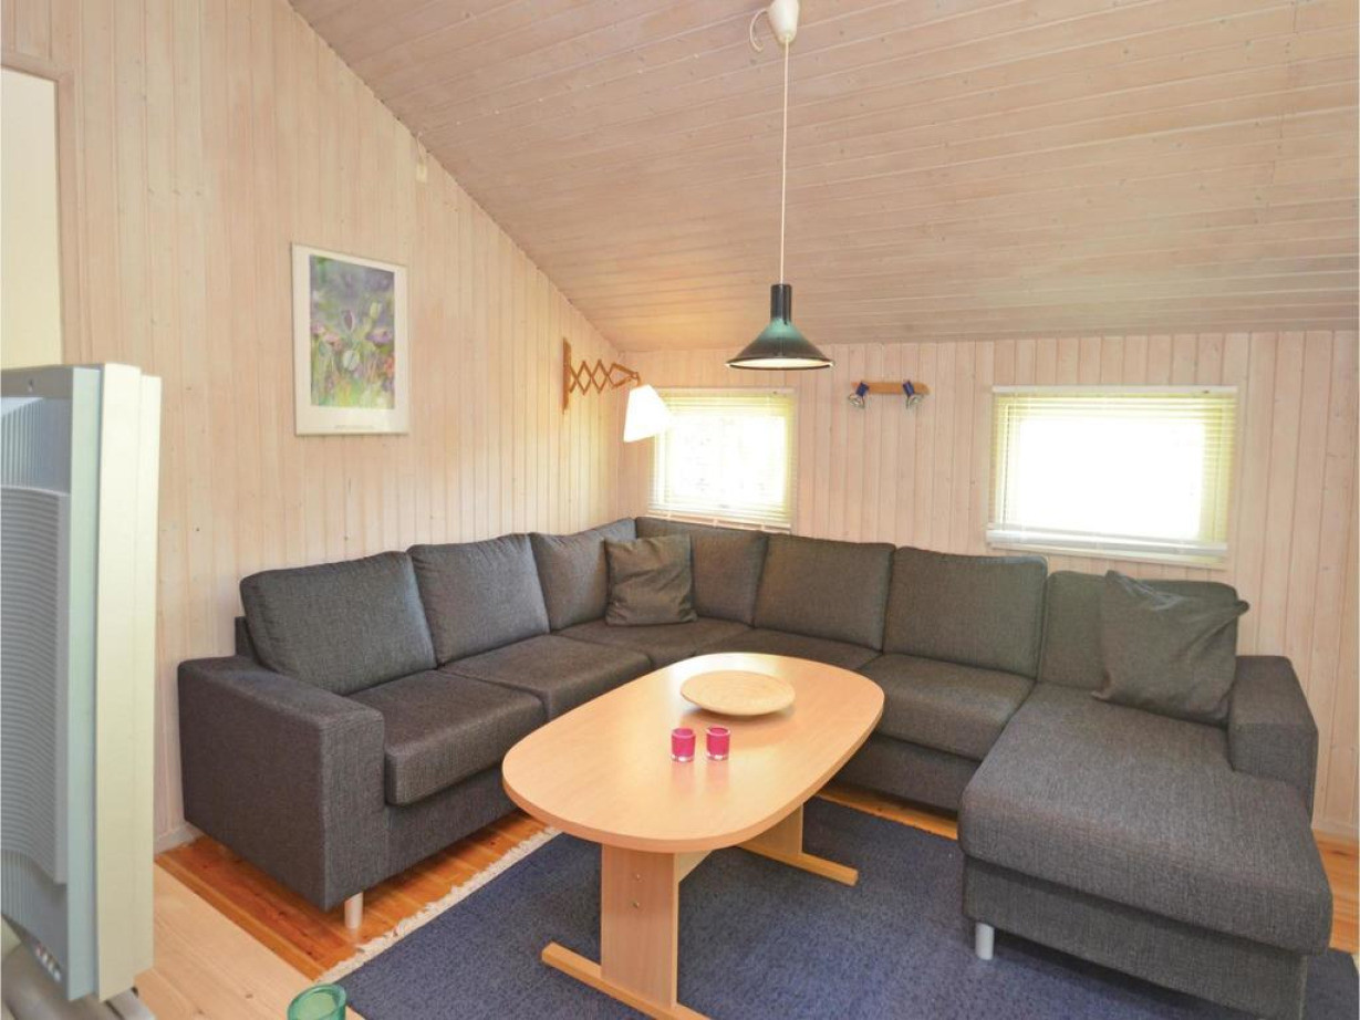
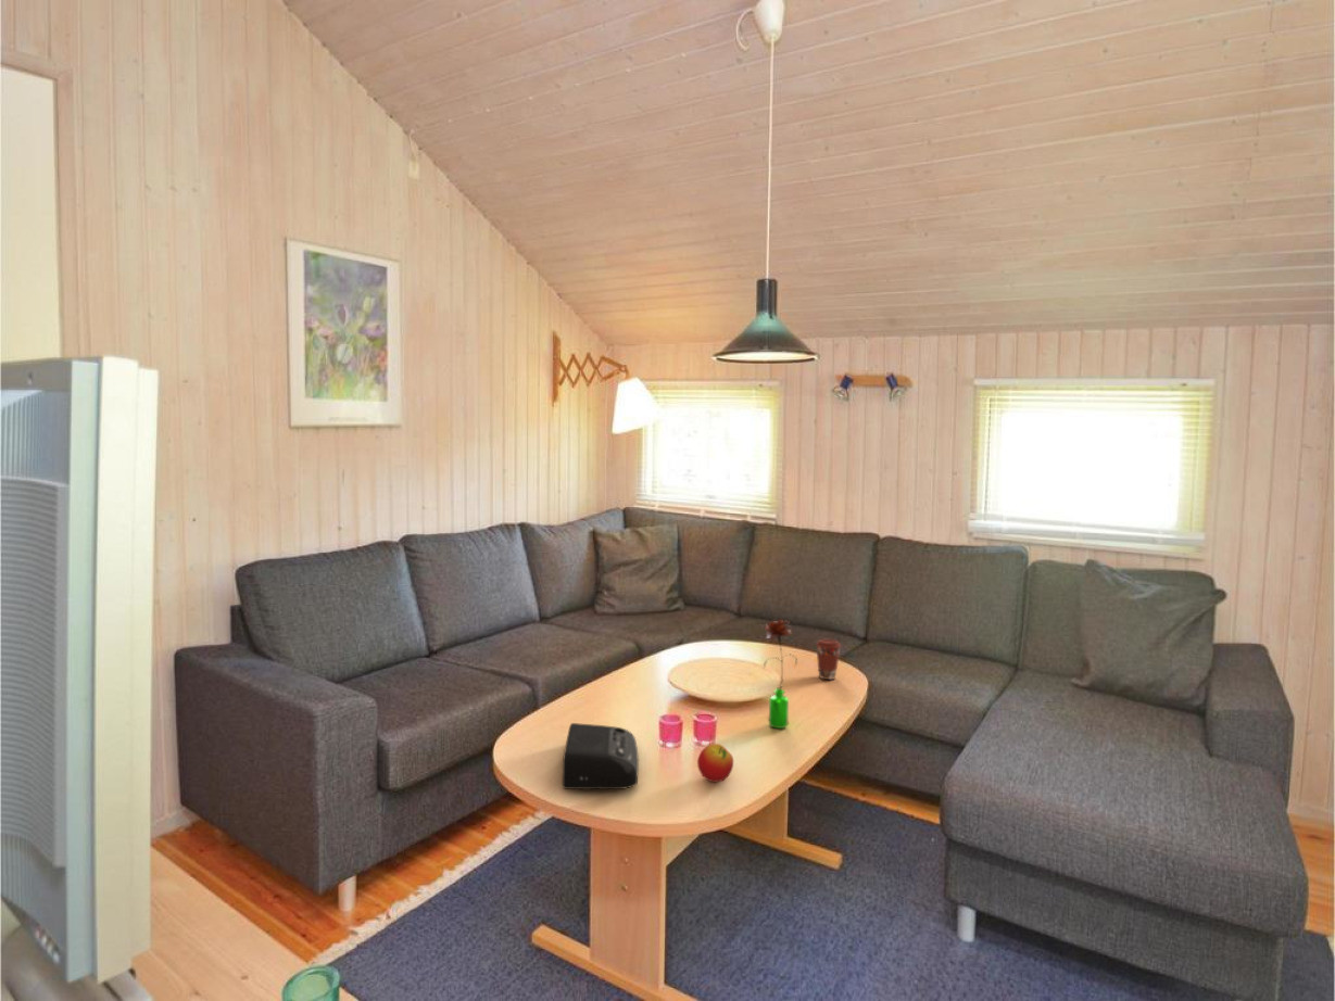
+ flower [763,618,798,730]
+ coffee cup [815,638,843,681]
+ apple [696,743,734,783]
+ alarm clock [562,722,640,790]
